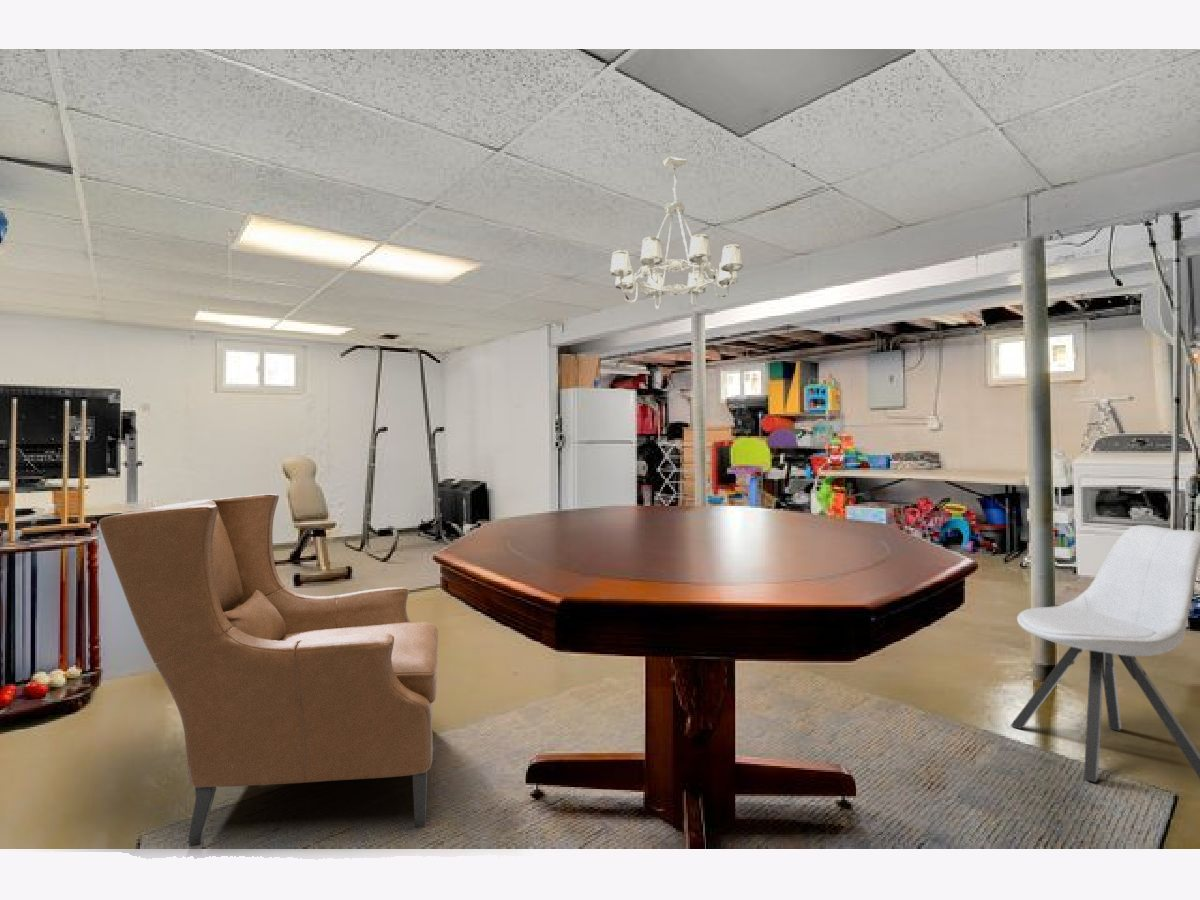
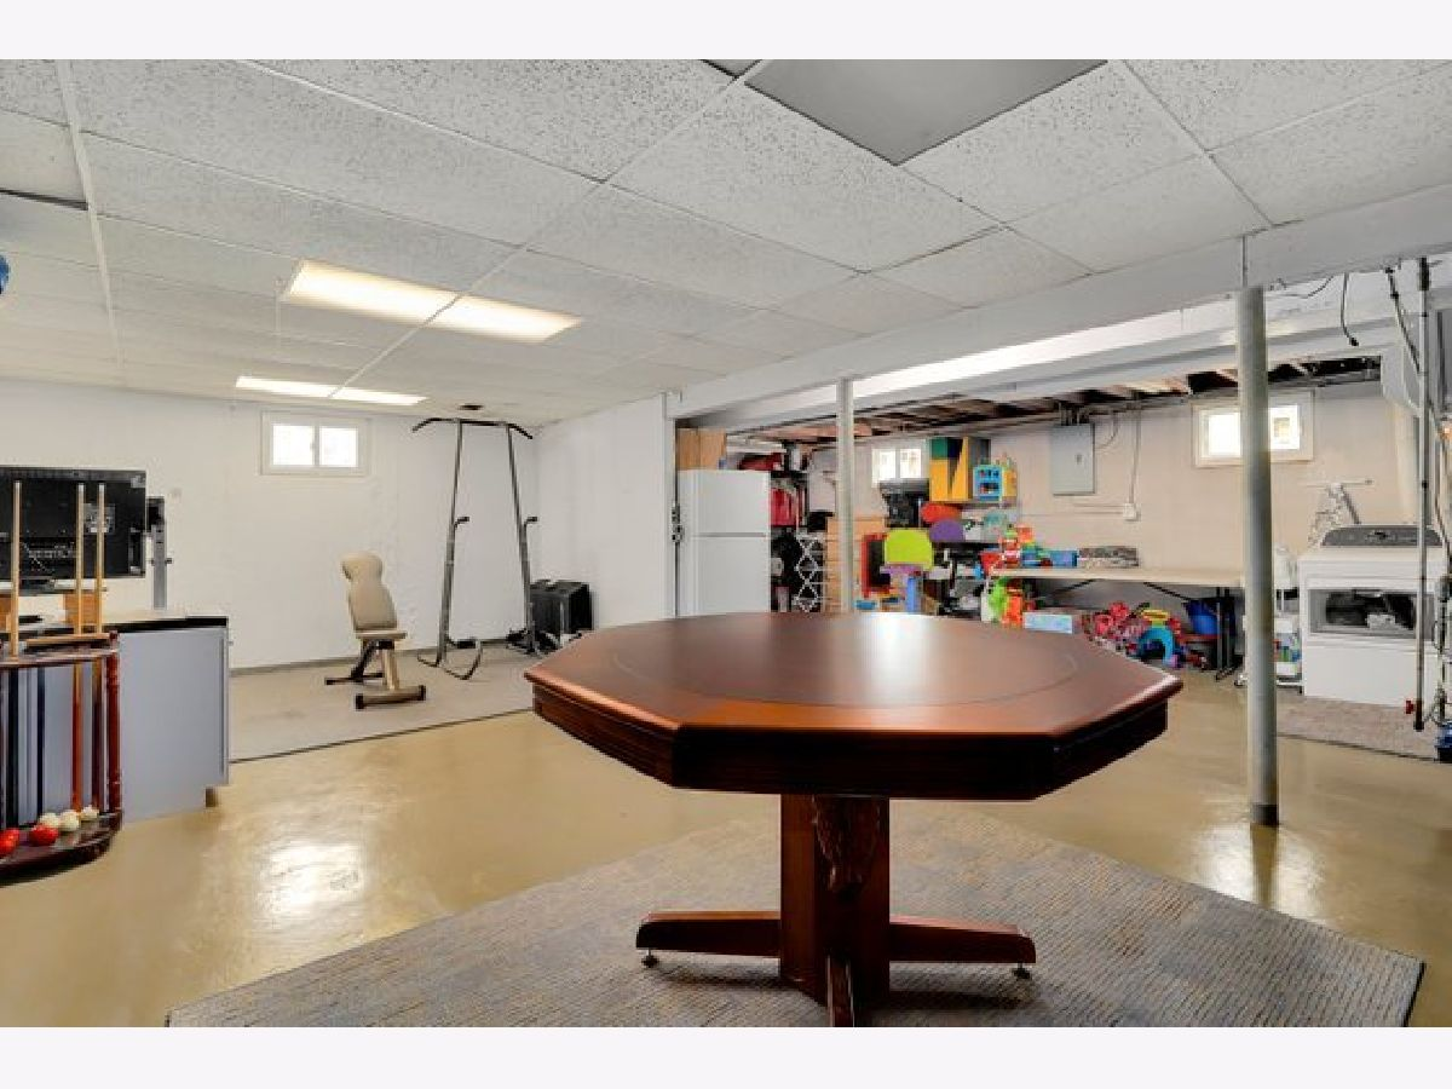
- chair [98,493,439,848]
- chair [1009,524,1200,783]
- chandelier [609,156,745,310]
